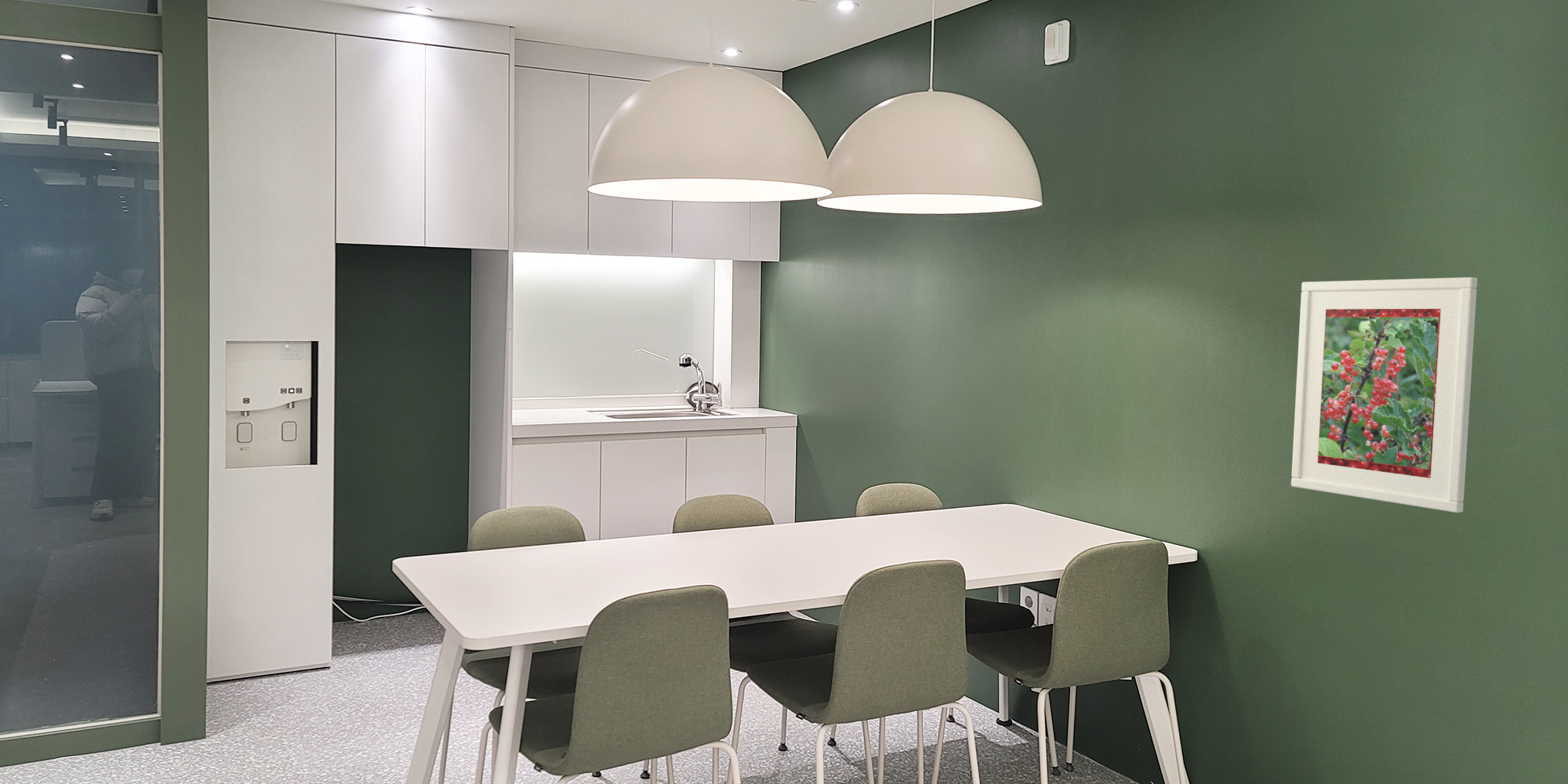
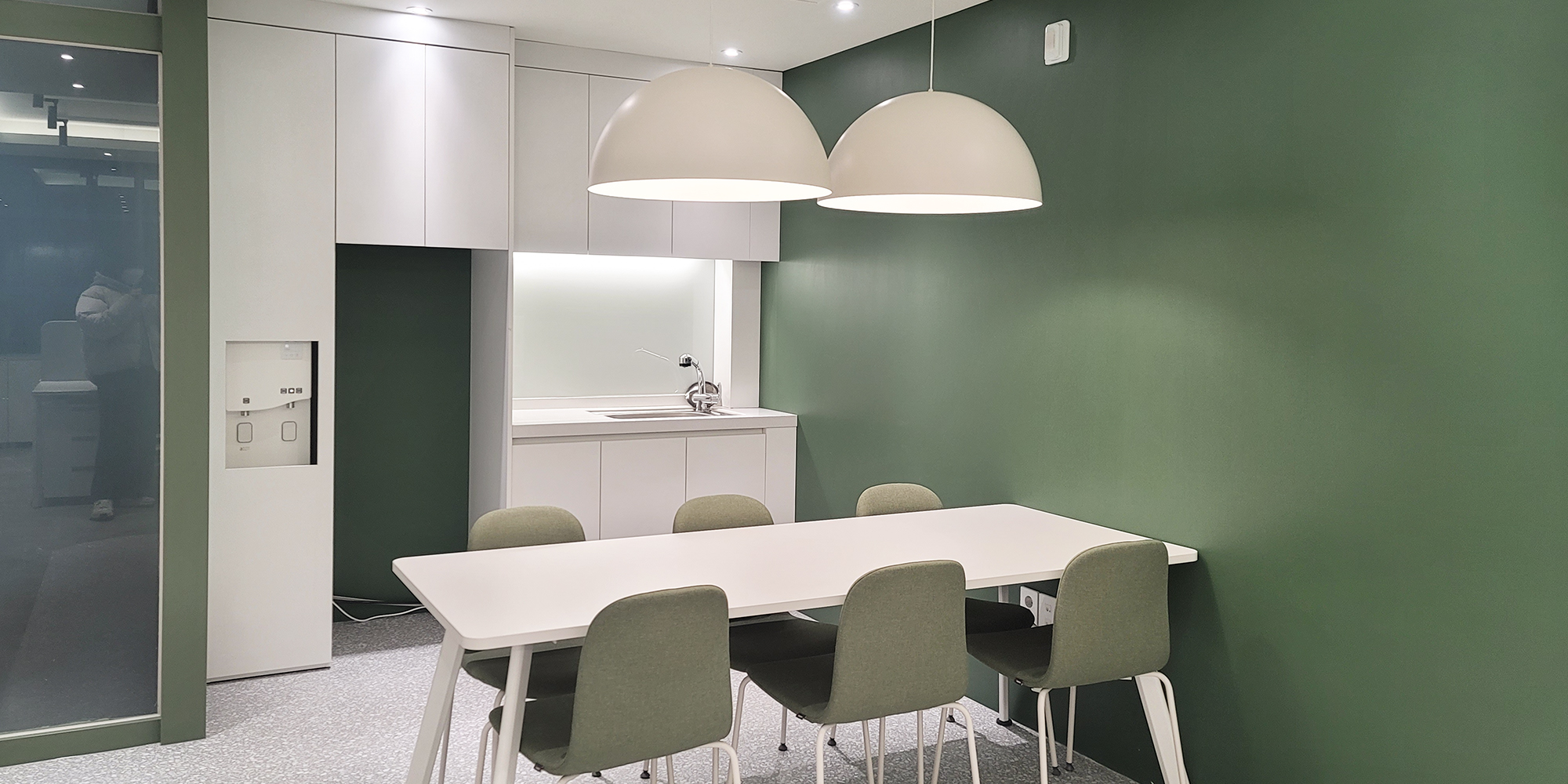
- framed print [1290,277,1478,514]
